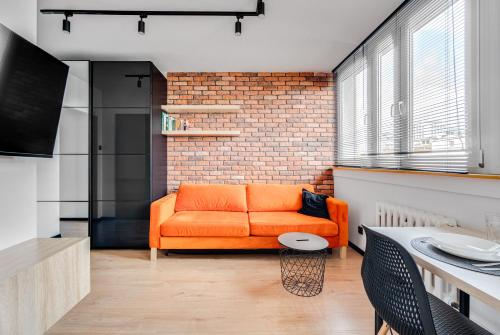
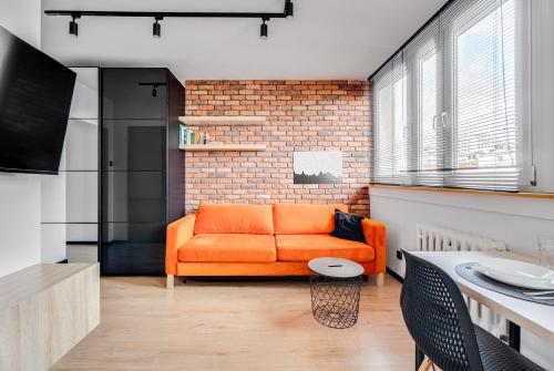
+ wall art [293,150,343,185]
